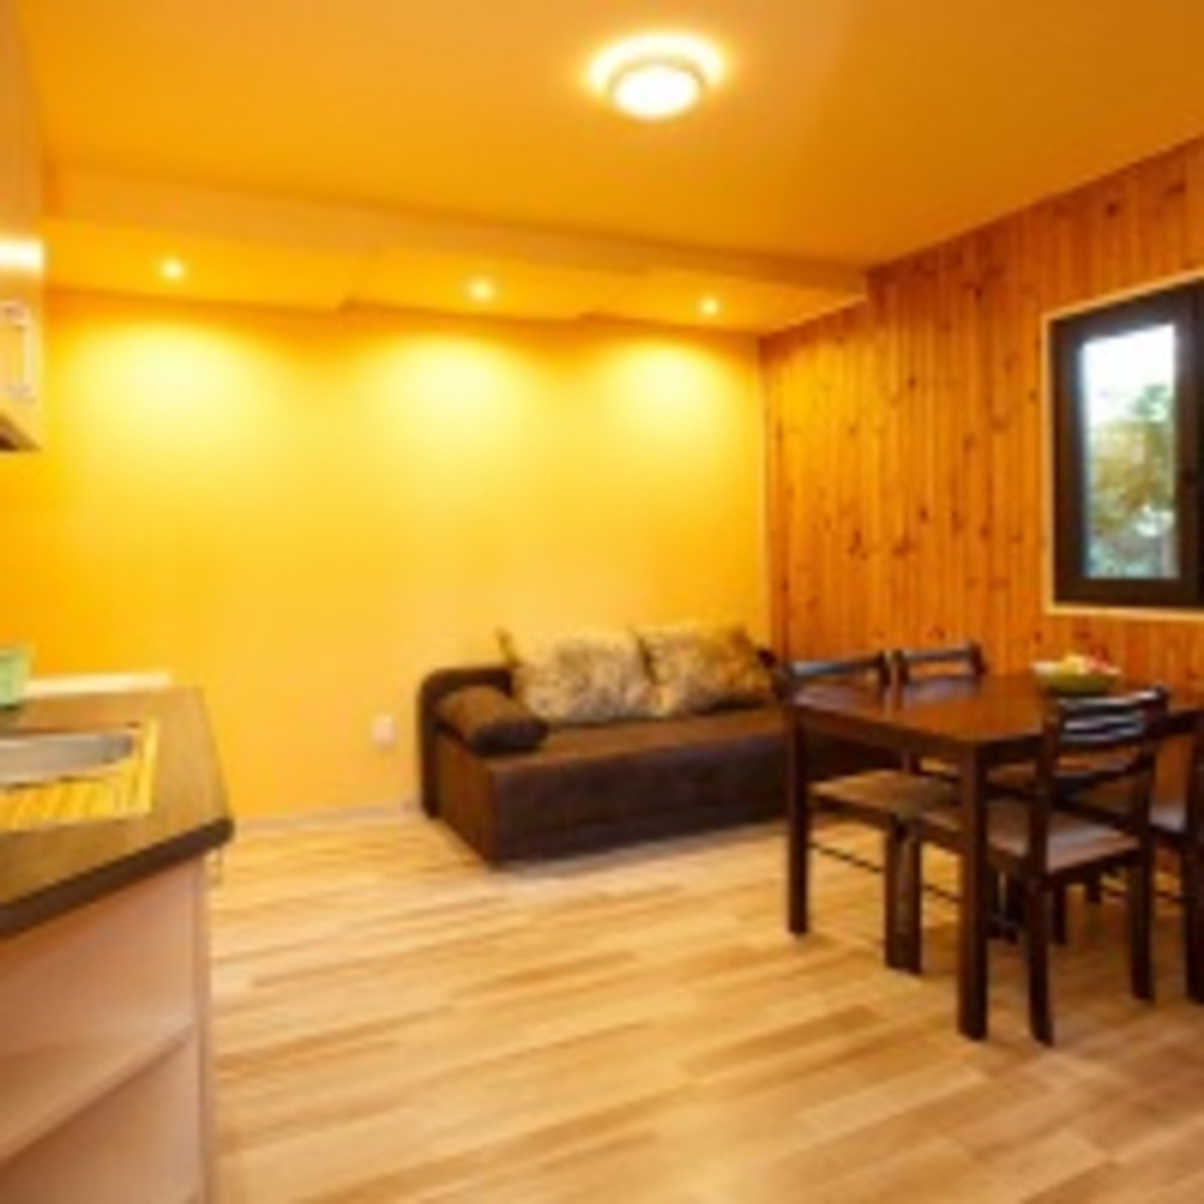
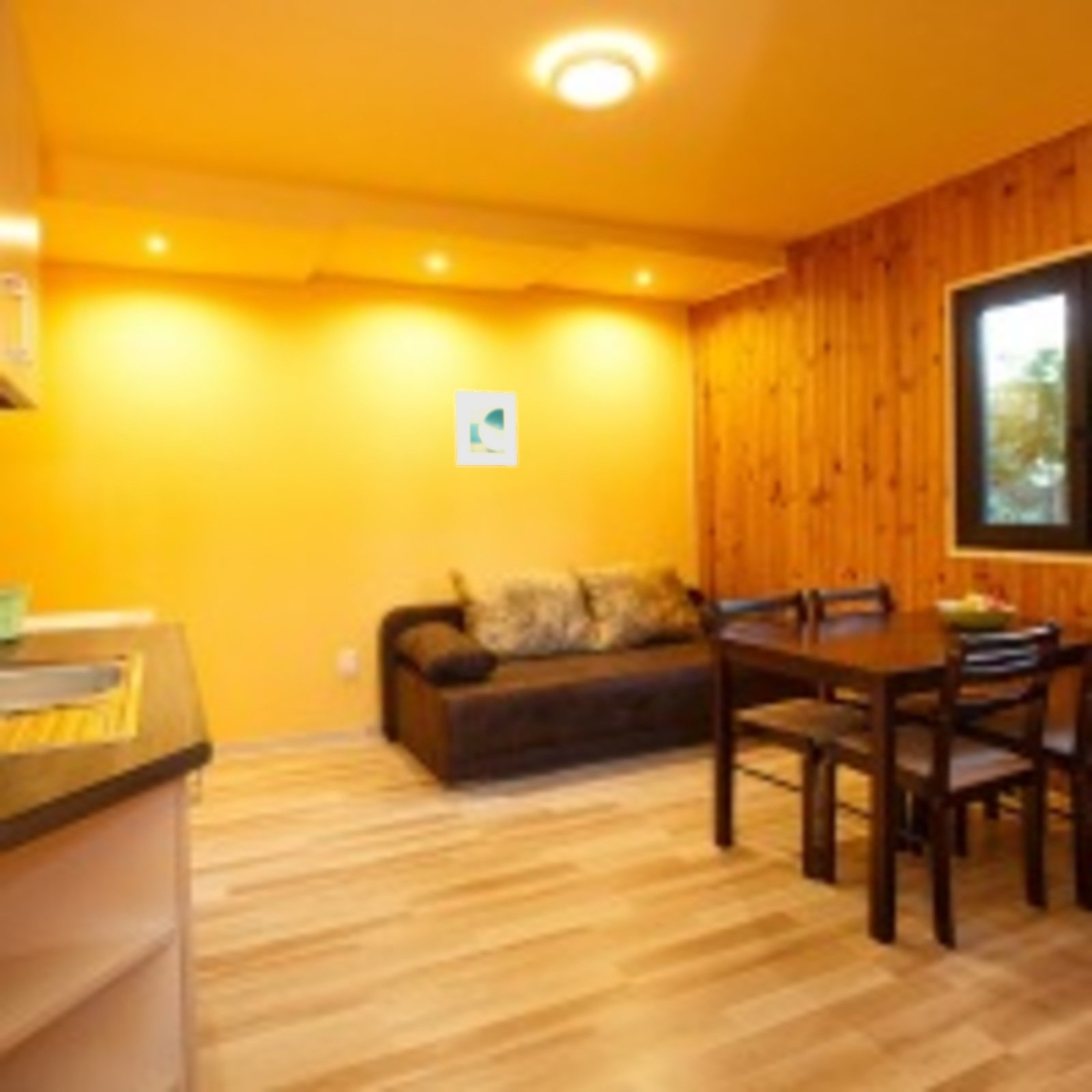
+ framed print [455,390,518,467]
